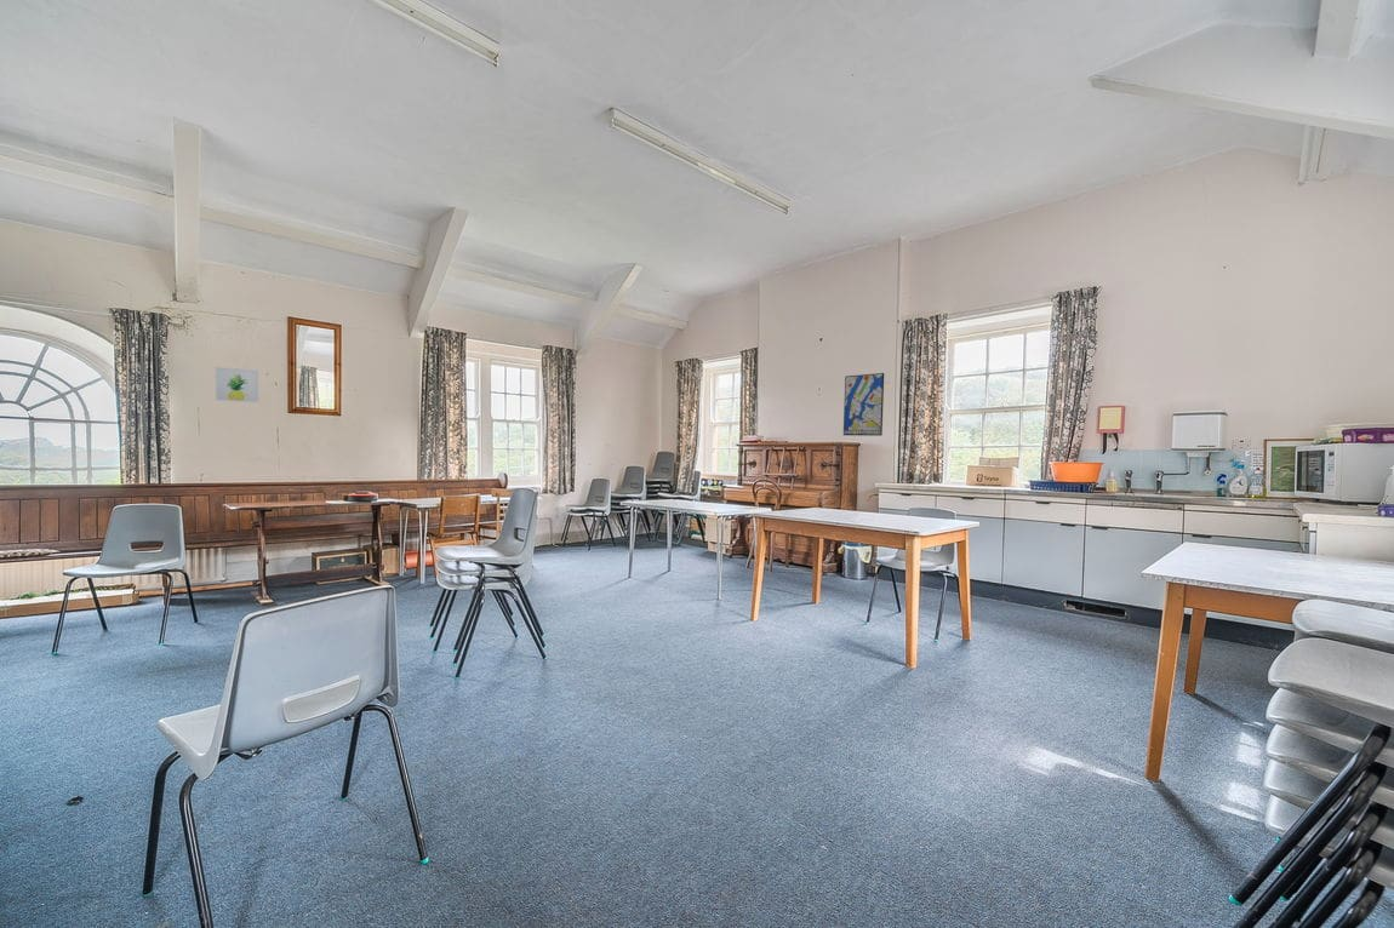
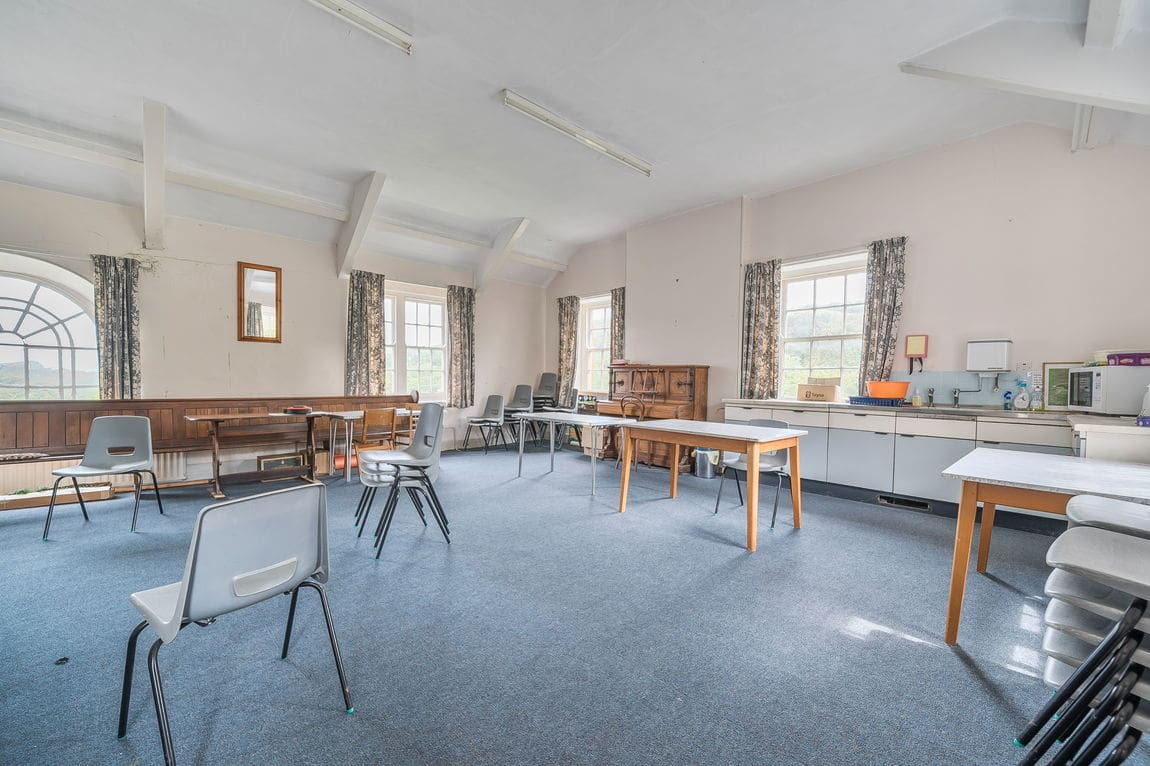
- wall art [215,366,259,403]
- wall art [842,372,885,437]
